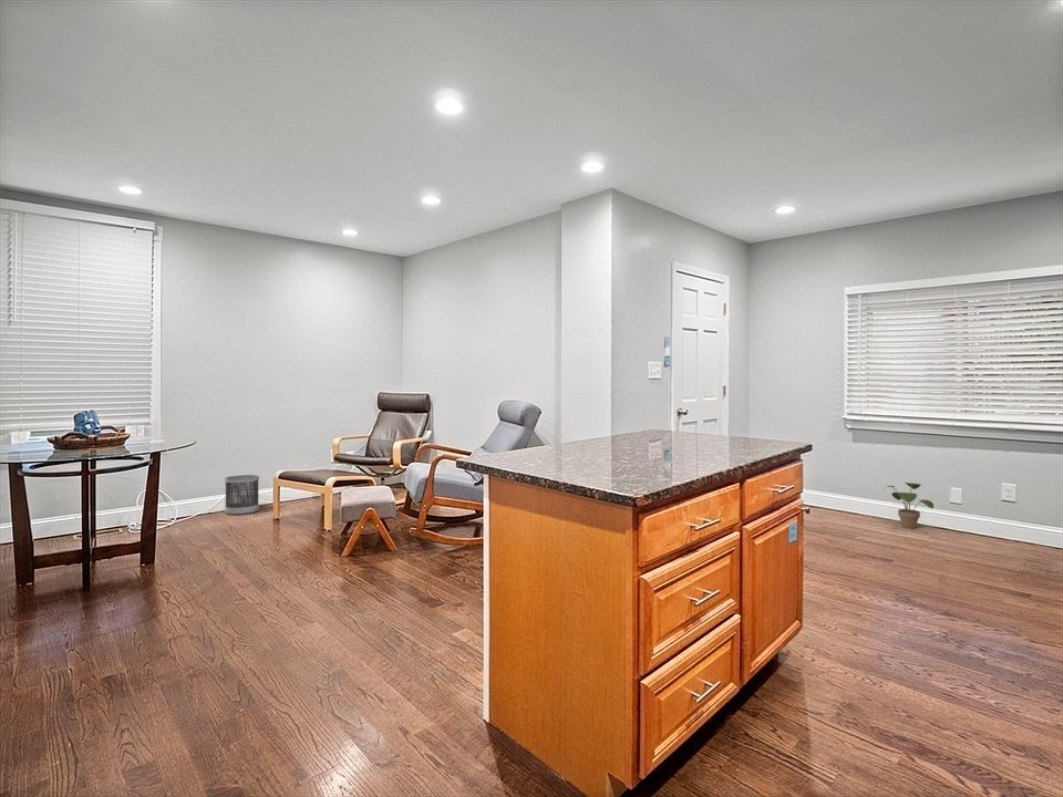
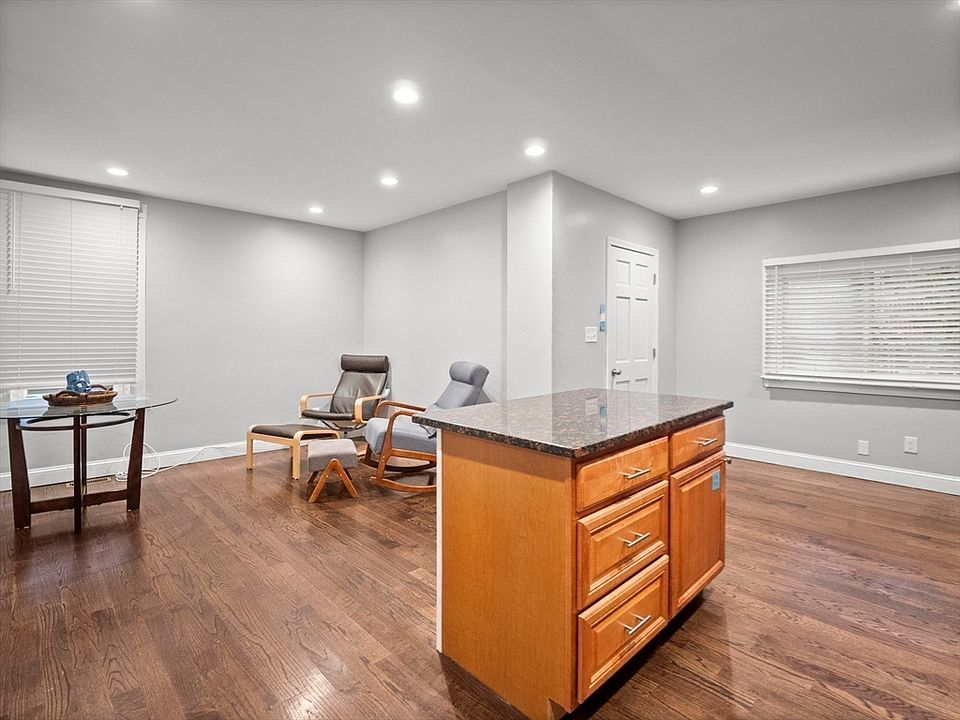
- wastebasket [224,474,260,516]
- potted plant [881,482,935,529]
